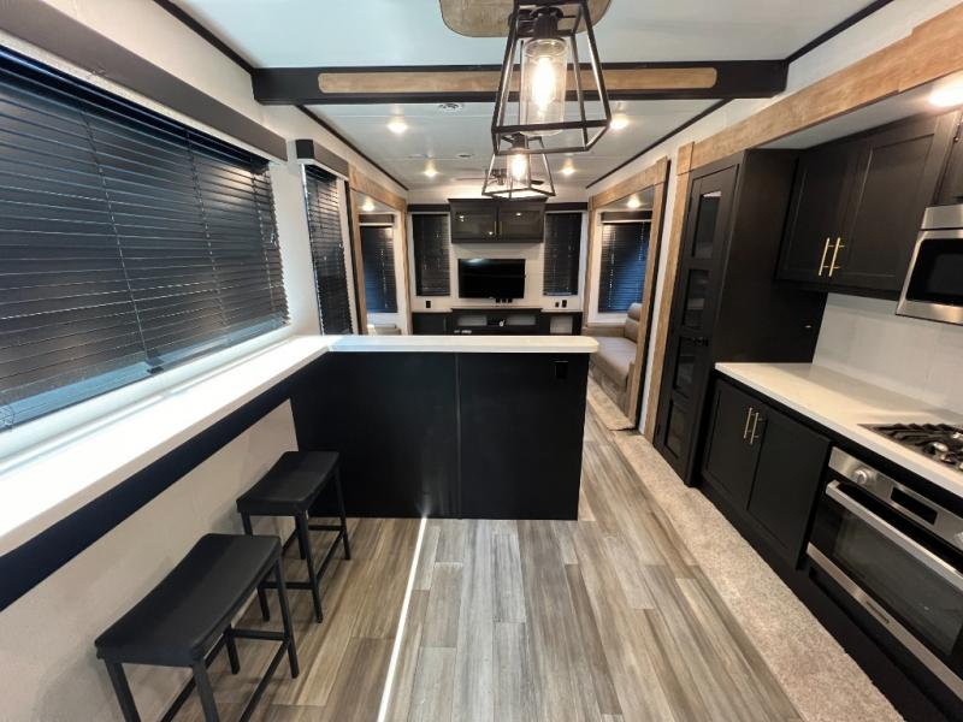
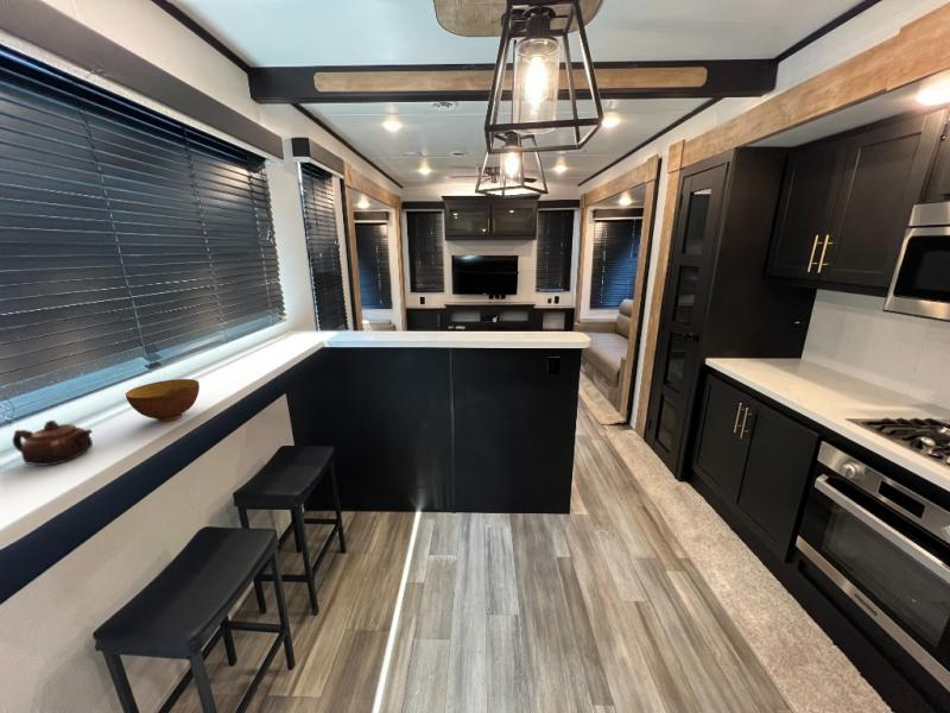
+ teapot [12,419,94,467]
+ bowl [125,378,201,423]
